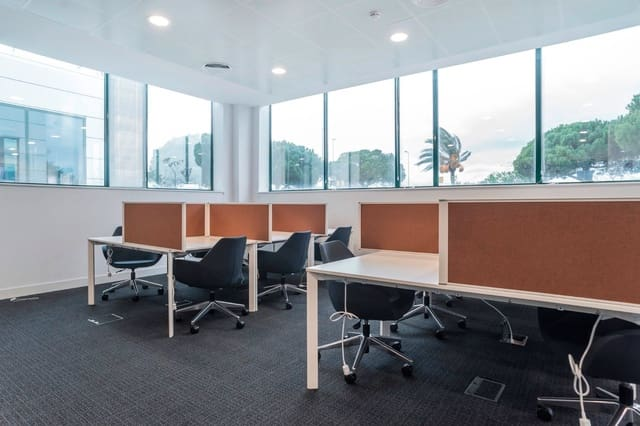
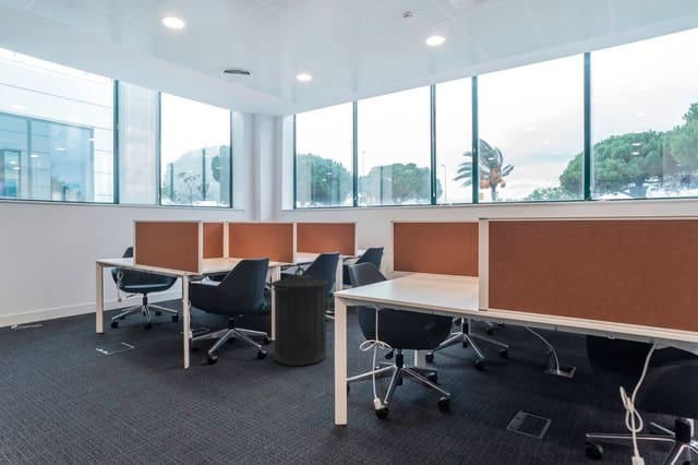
+ trash can [270,266,329,367]
